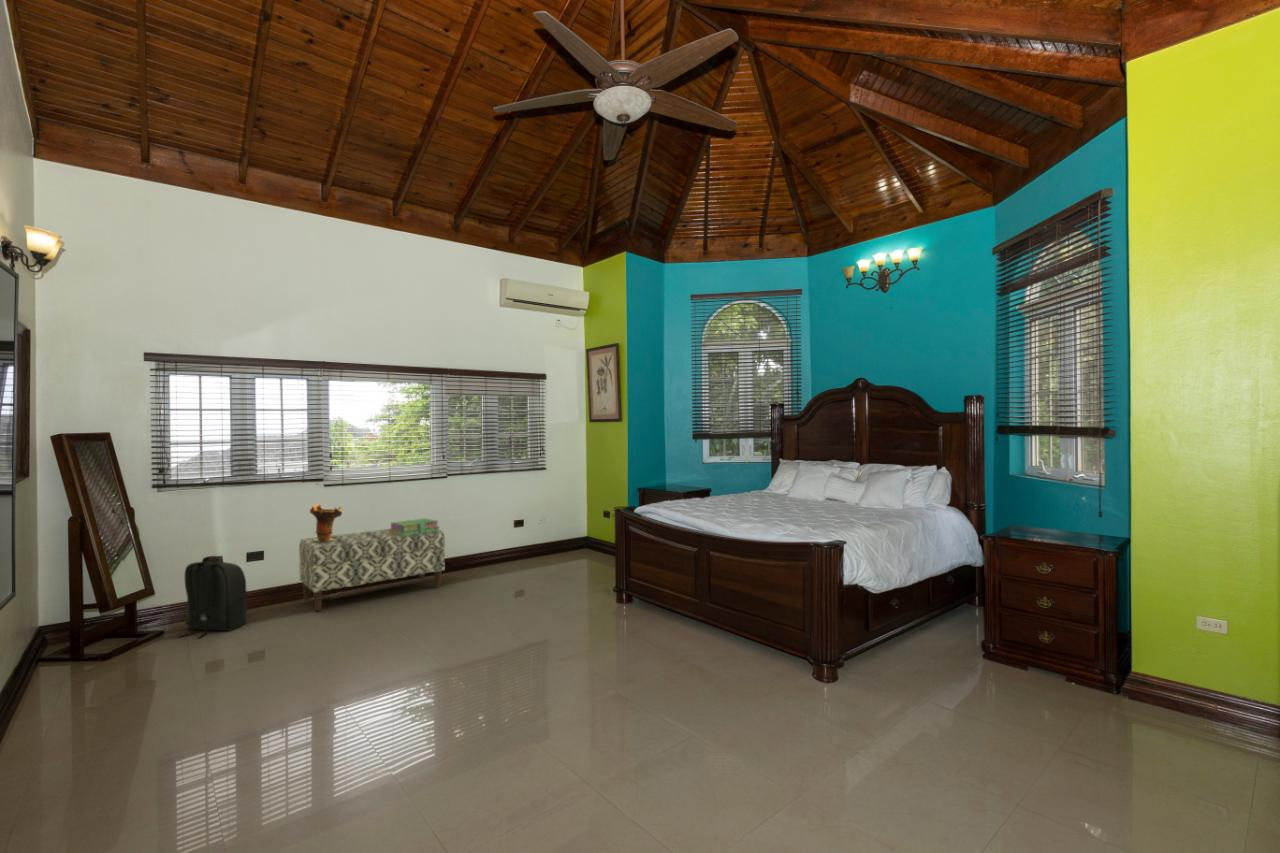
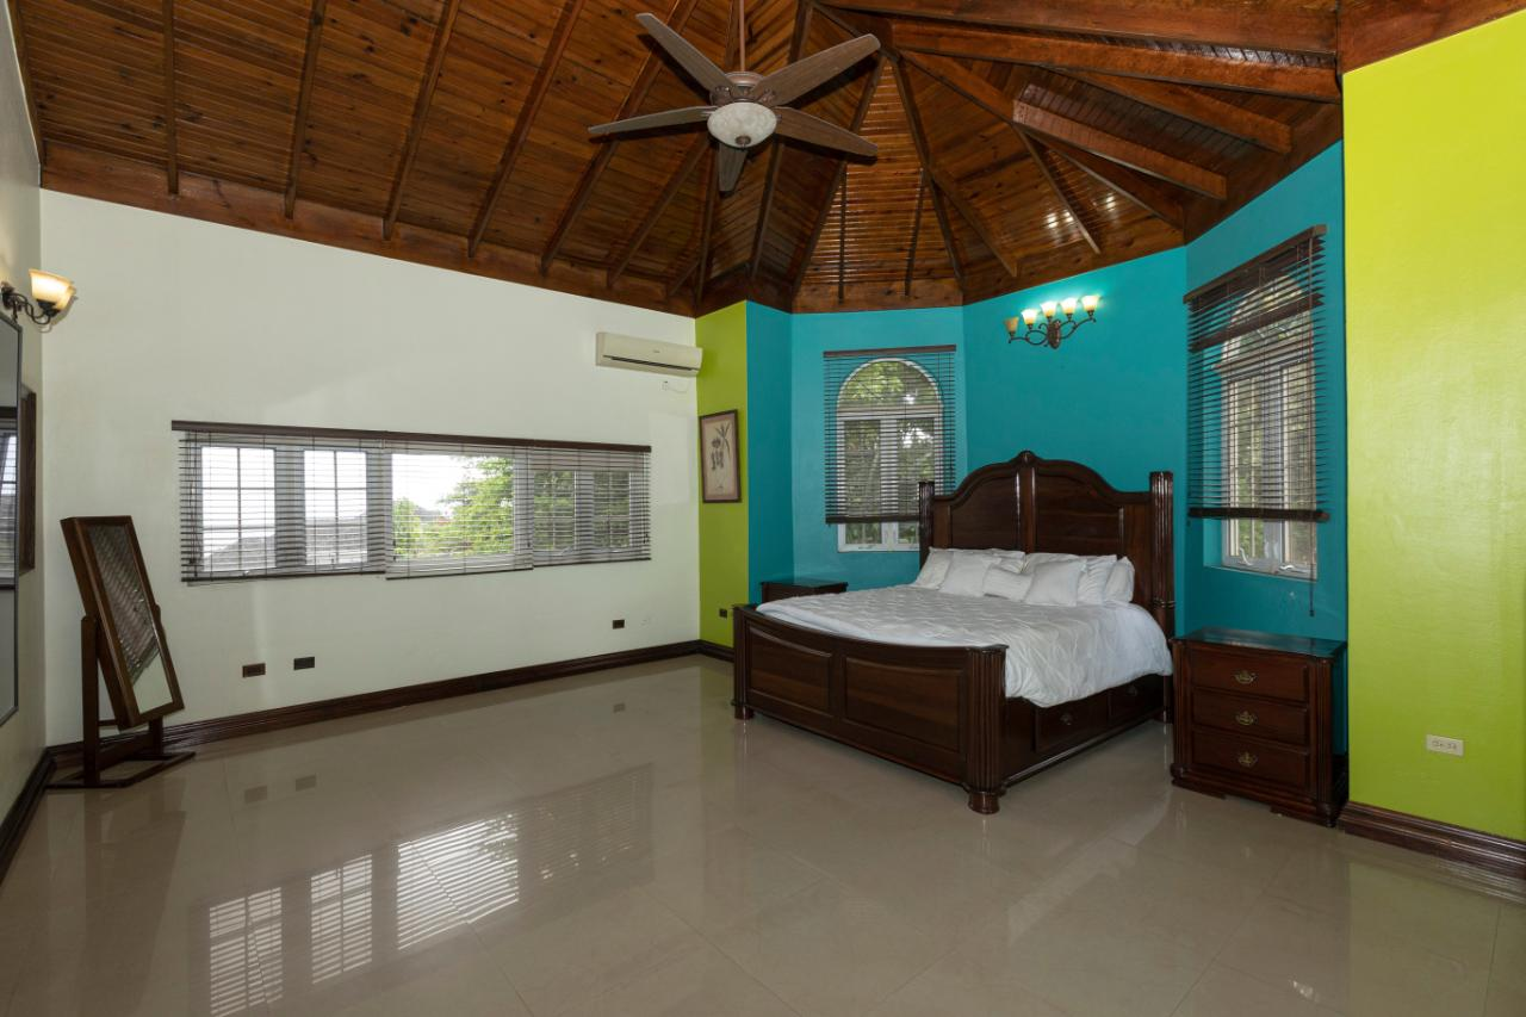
- decorative vase [309,503,343,541]
- backpack [177,555,248,639]
- bench [298,528,446,612]
- stack of books [388,517,441,536]
